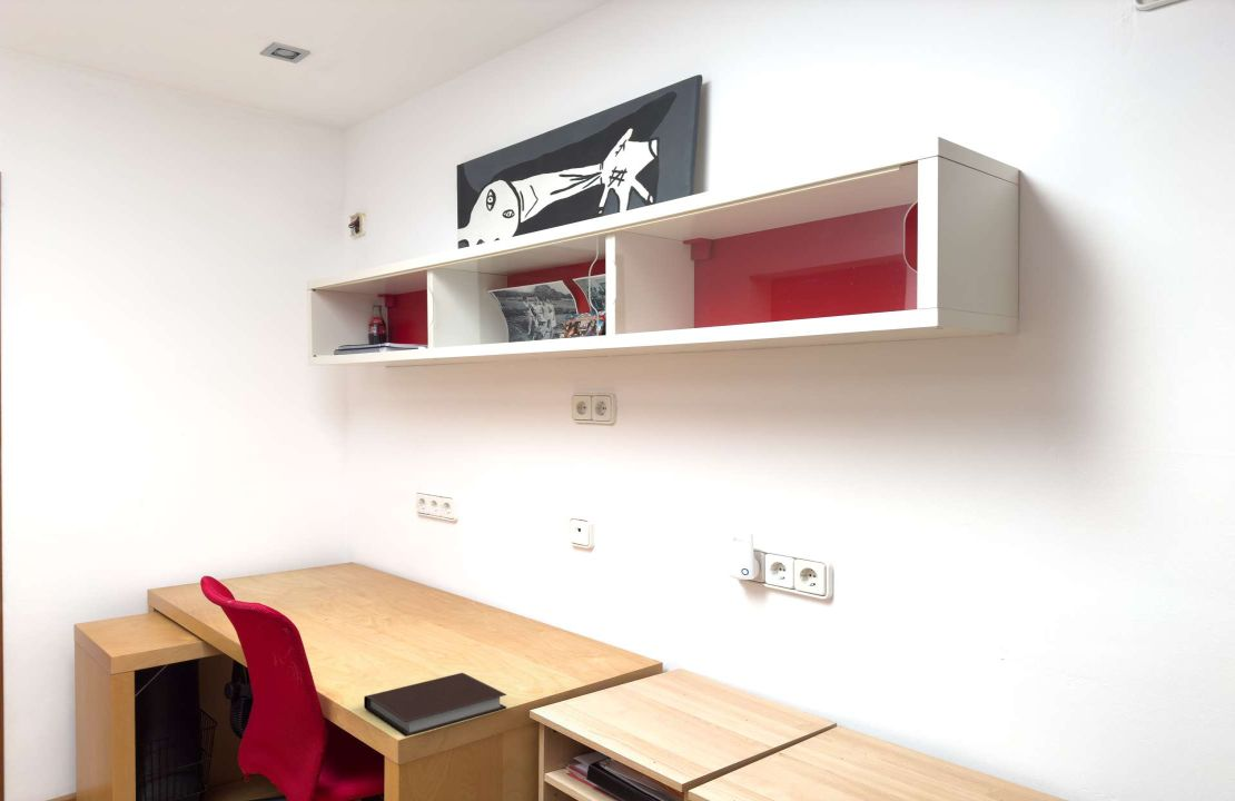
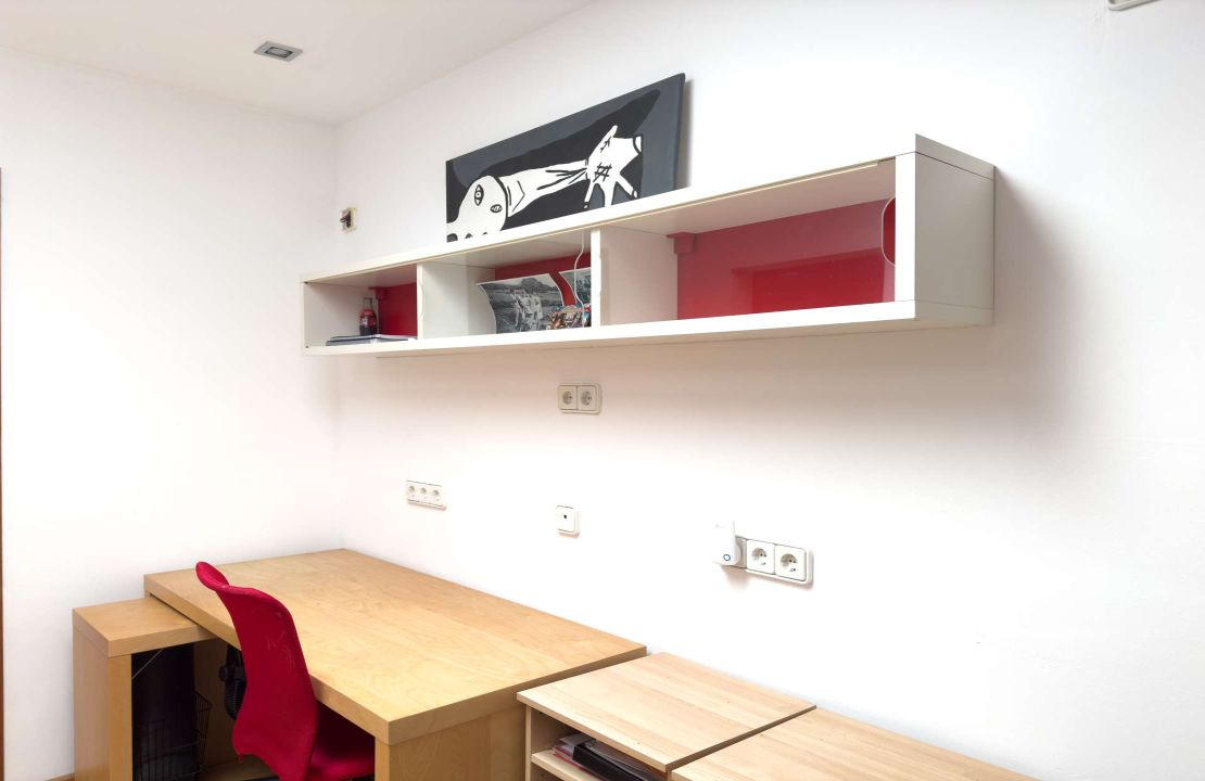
- notebook [363,672,507,738]
